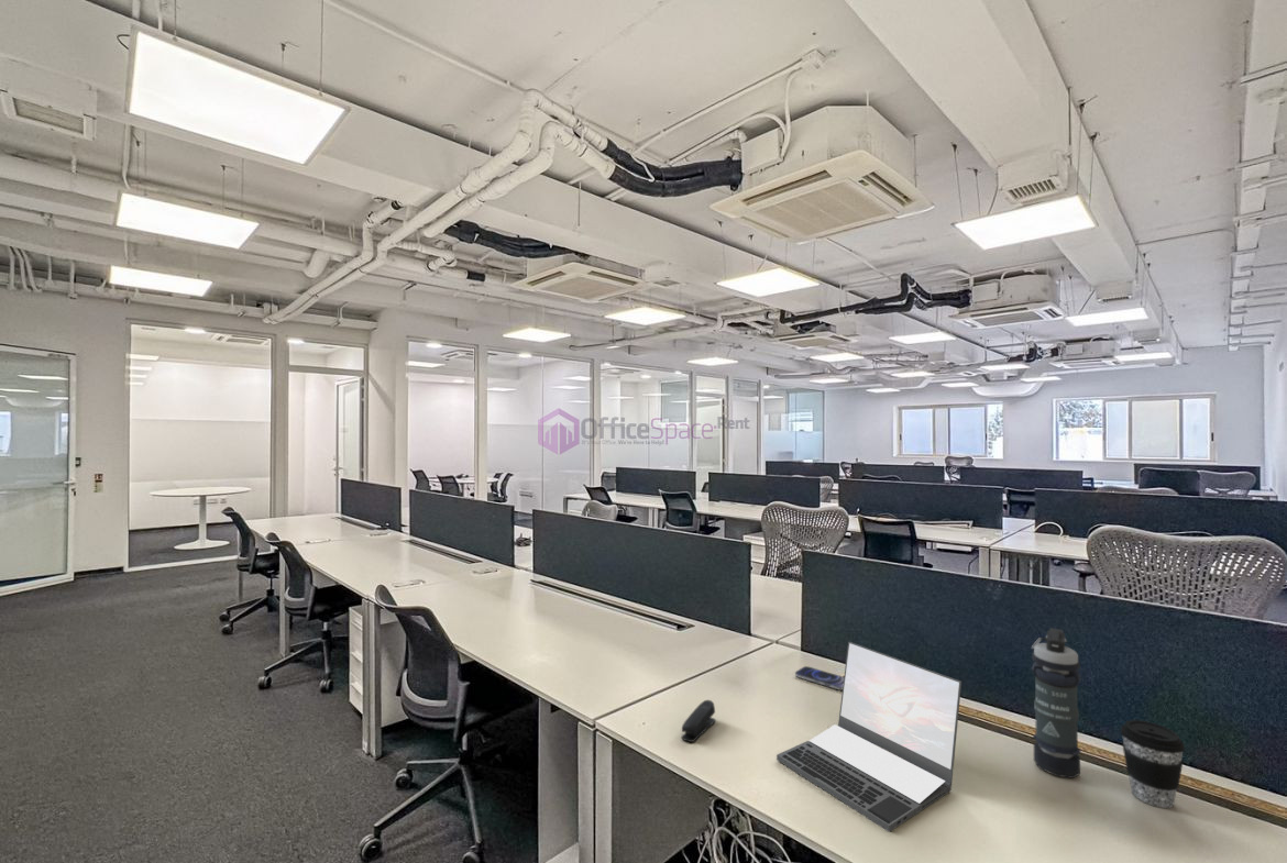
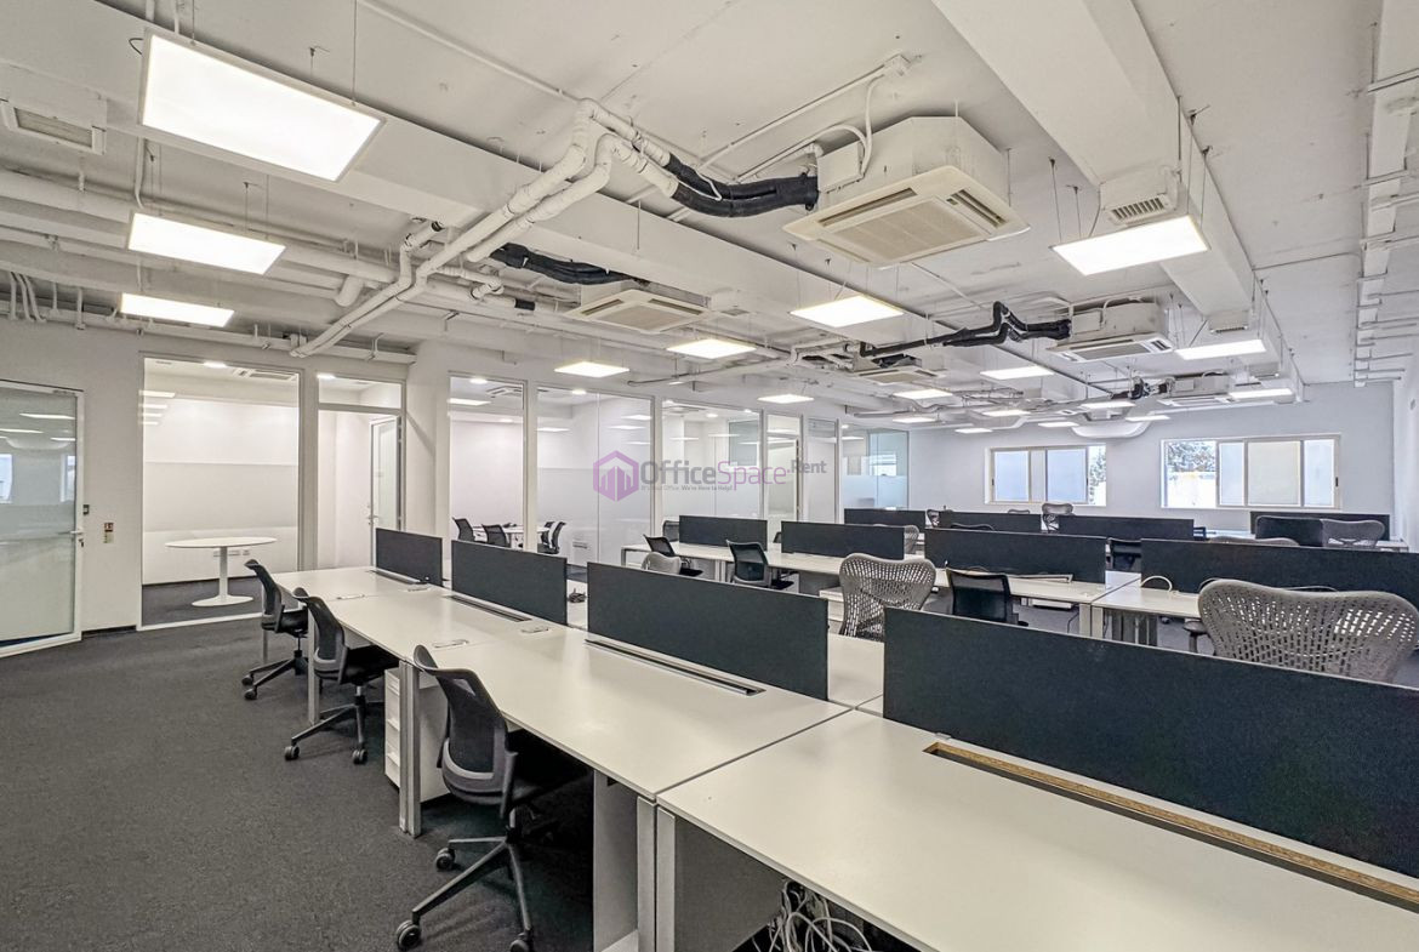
- stapler [680,699,717,743]
- laptop [776,641,963,833]
- smoke grenade [1031,627,1082,779]
- coffee cup [1120,719,1186,809]
- smartphone [794,665,844,691]
